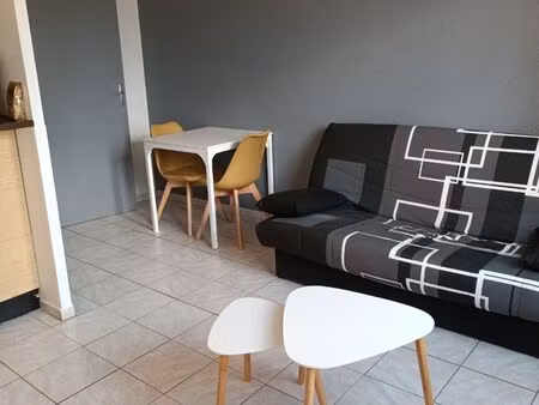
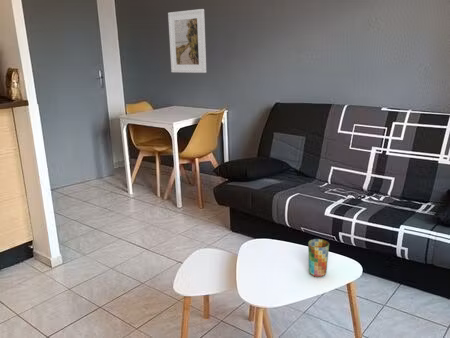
+ cup [307,238,330,278]
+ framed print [167,8,207,74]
